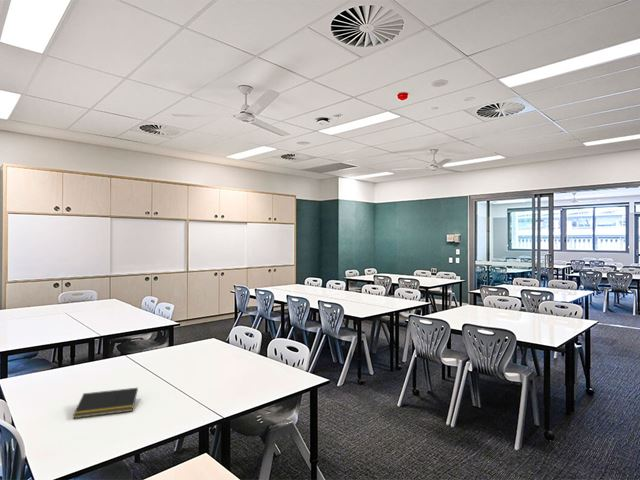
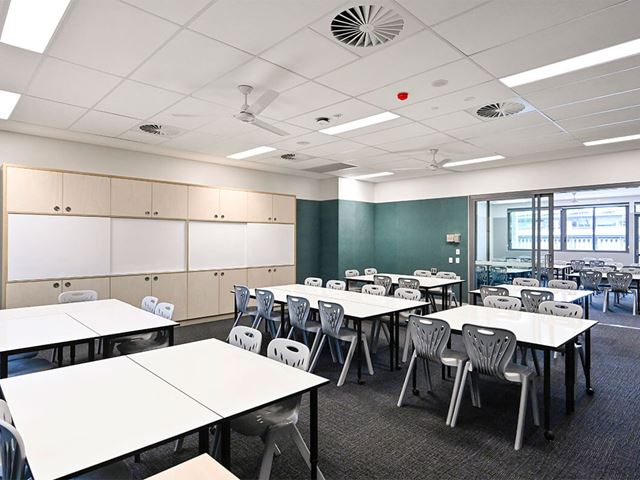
- notepad [72,387,139,419]
